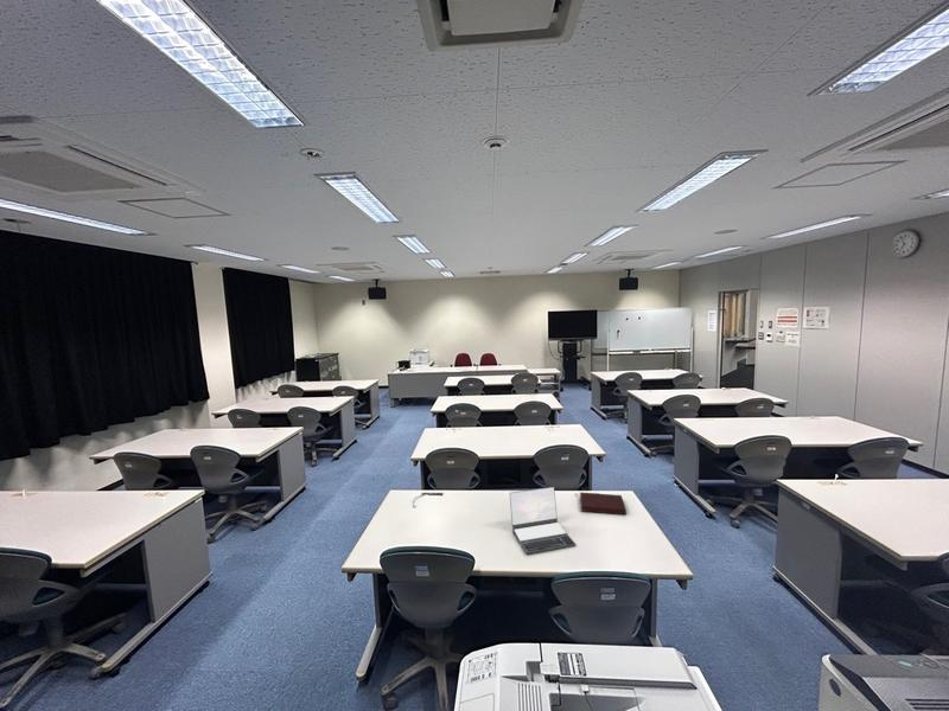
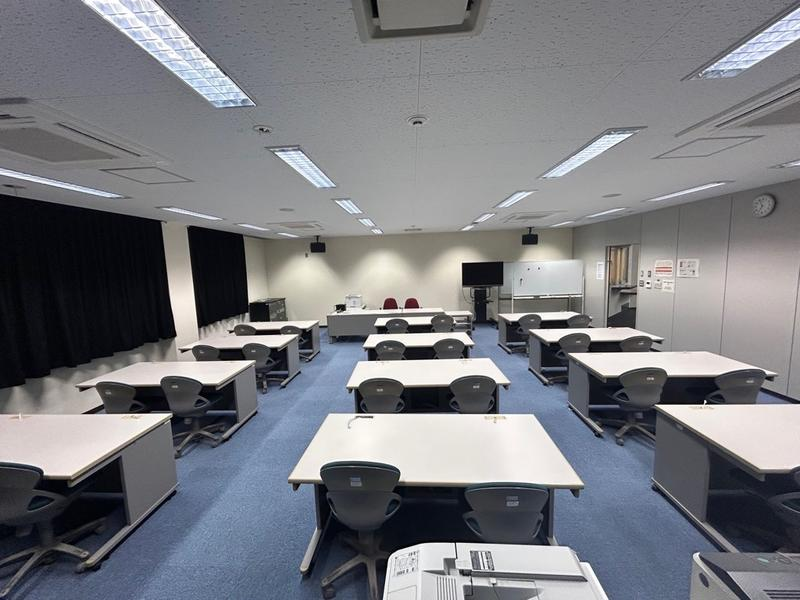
- laptop [509,486,577,556]
- notebook [579,492,628,515]
